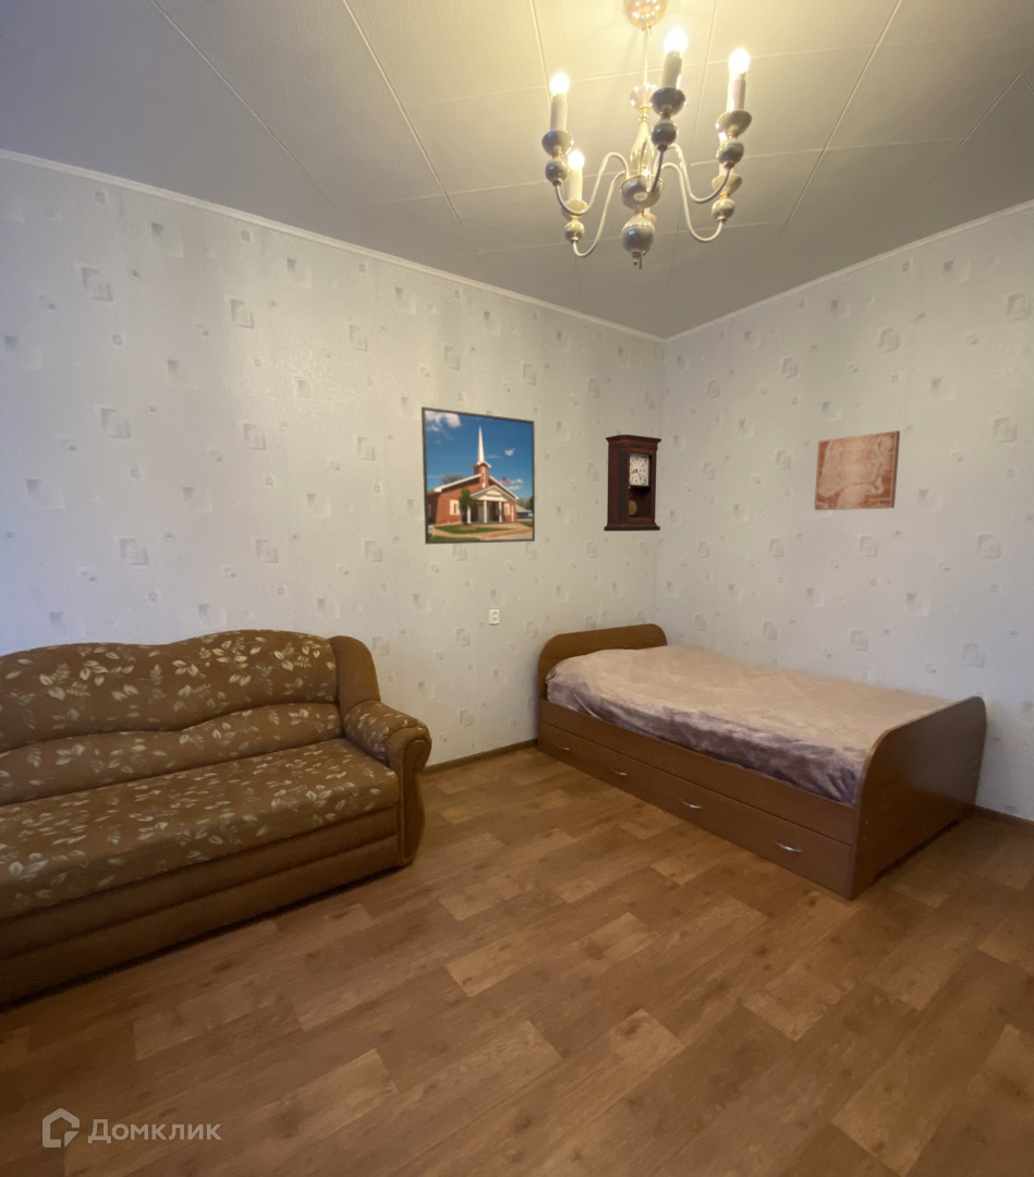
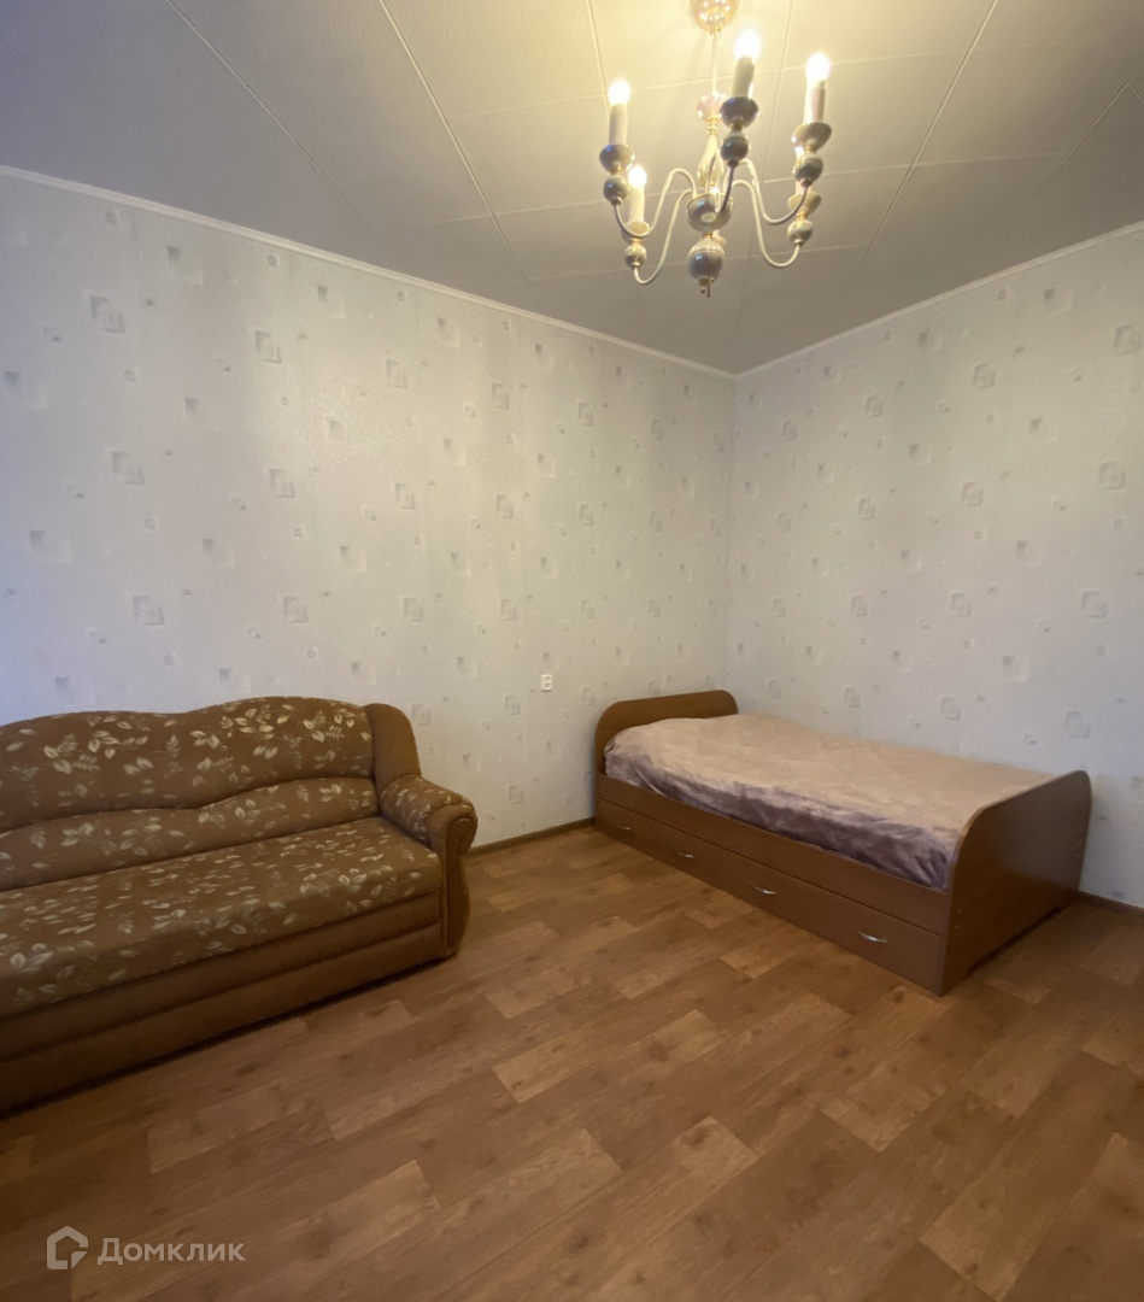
- pendulum clock [603,434,662,532]
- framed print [421,405,536,545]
- wall art [814,429,901,511]
